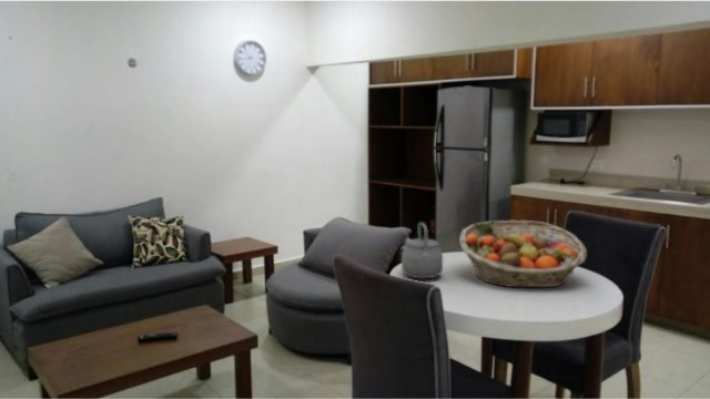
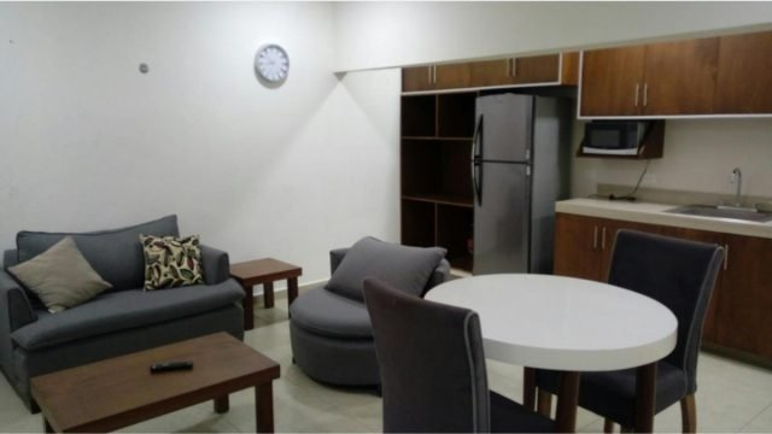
- tea kettle [400,222,444,279]
- fruit basket [458,219,588,288]
